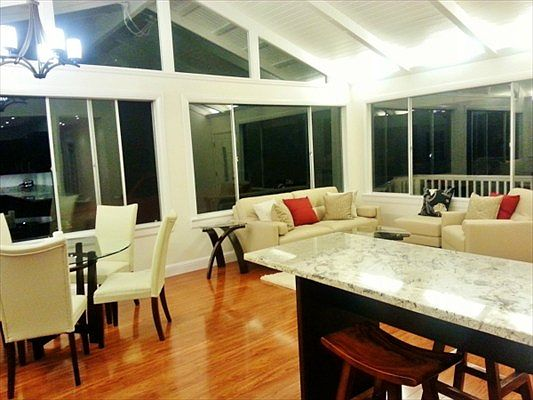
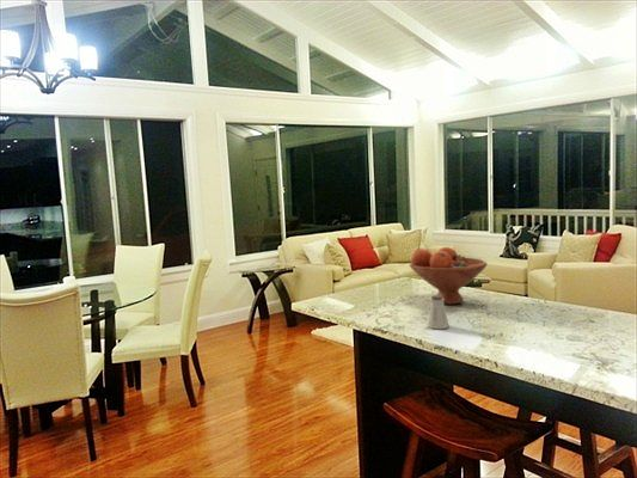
+ saltshaker [425,295,451,330]
+ fruit bowl [409,246,489,306]
